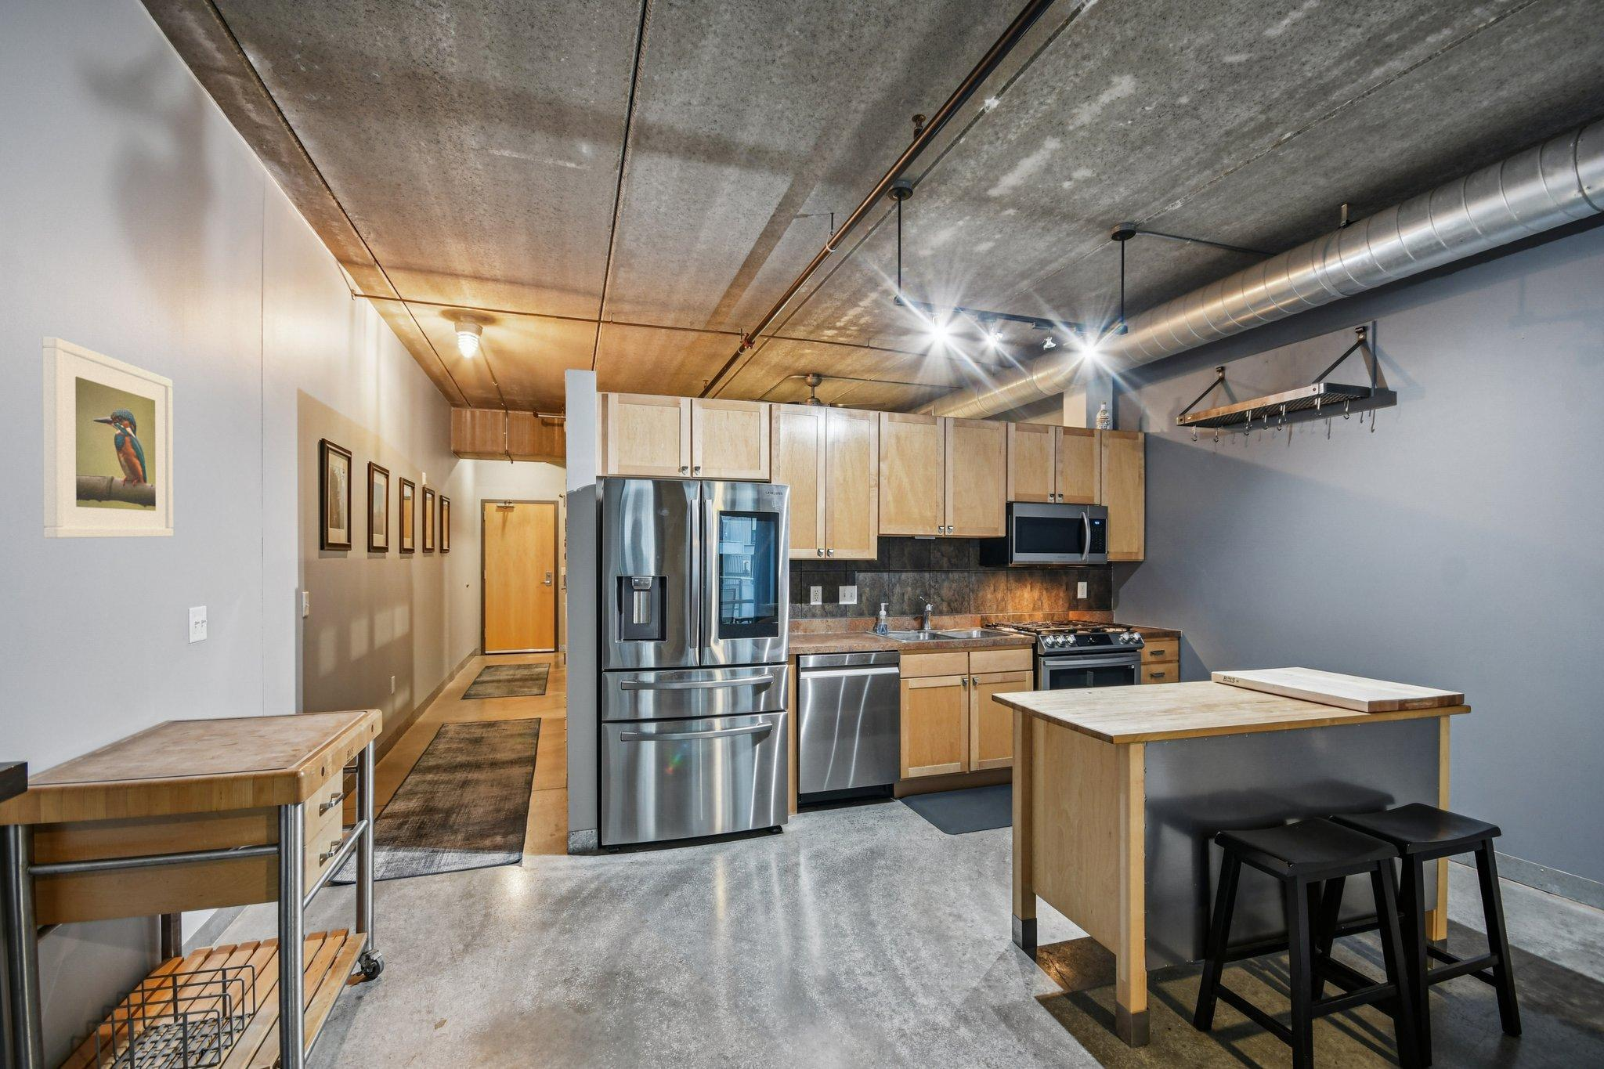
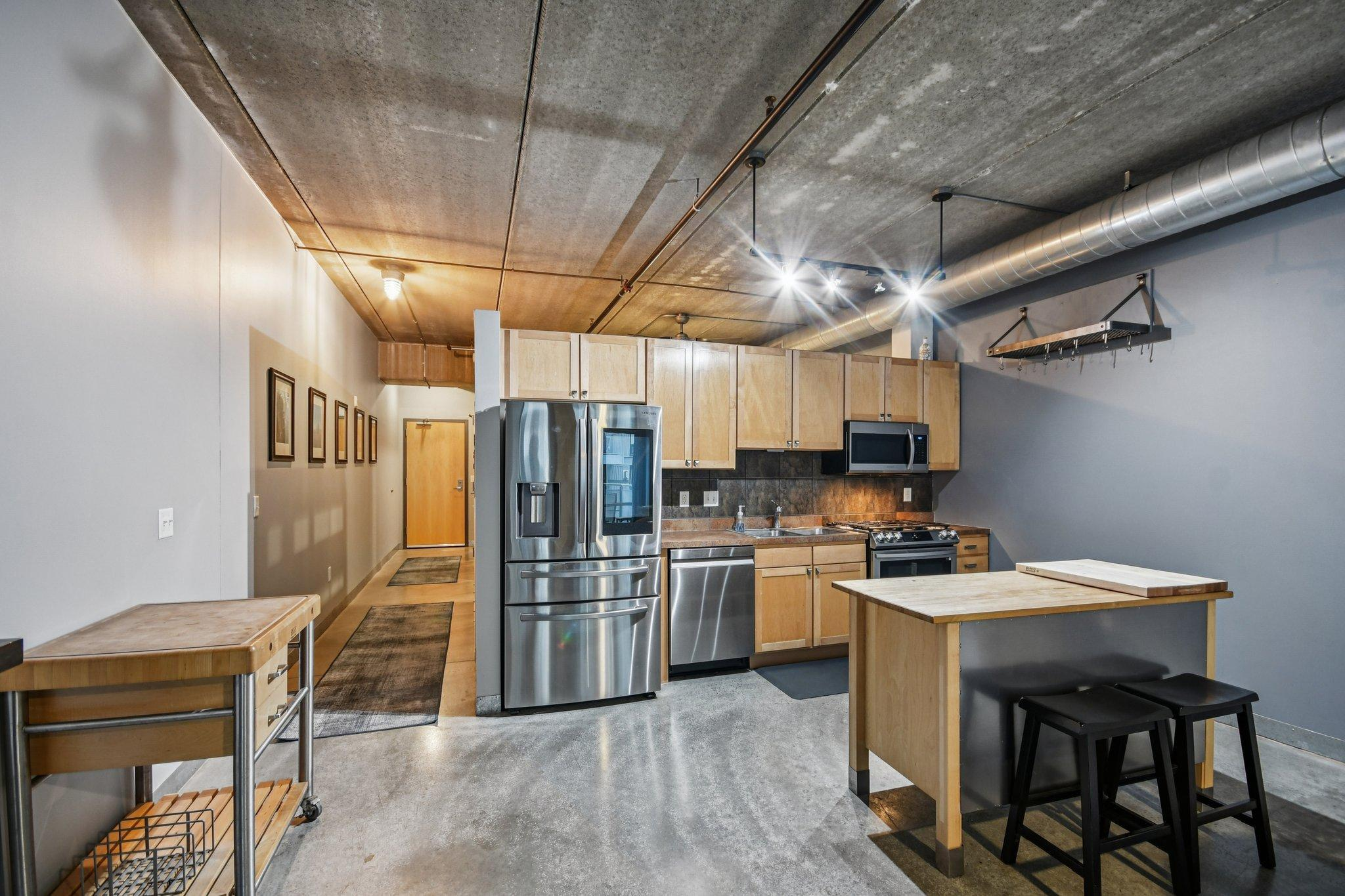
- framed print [42,336,174,539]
